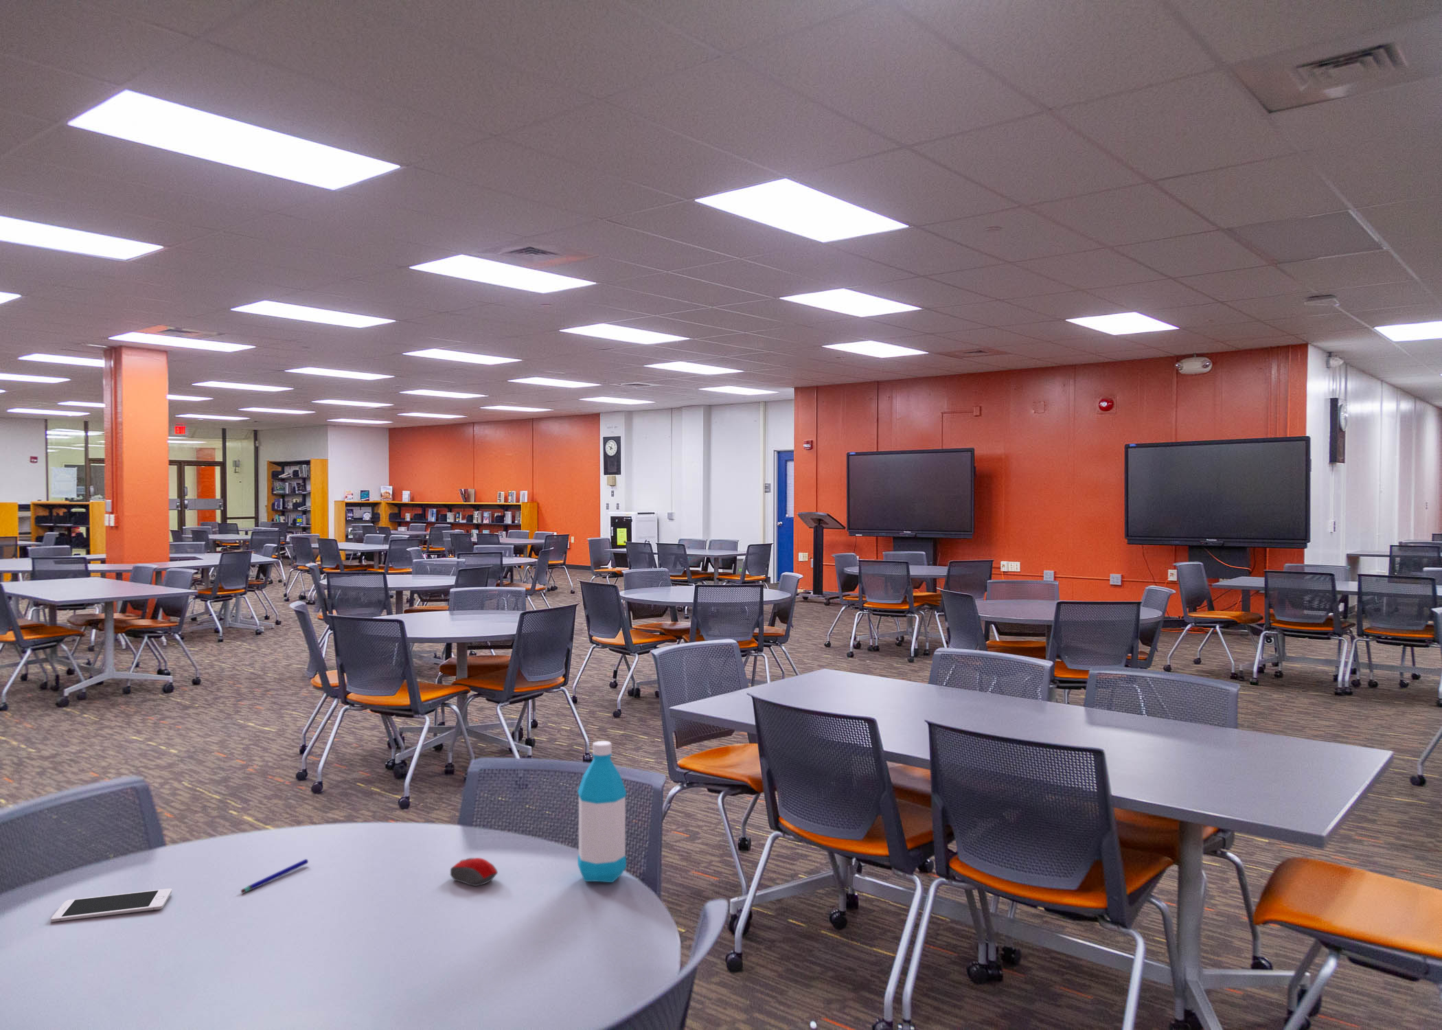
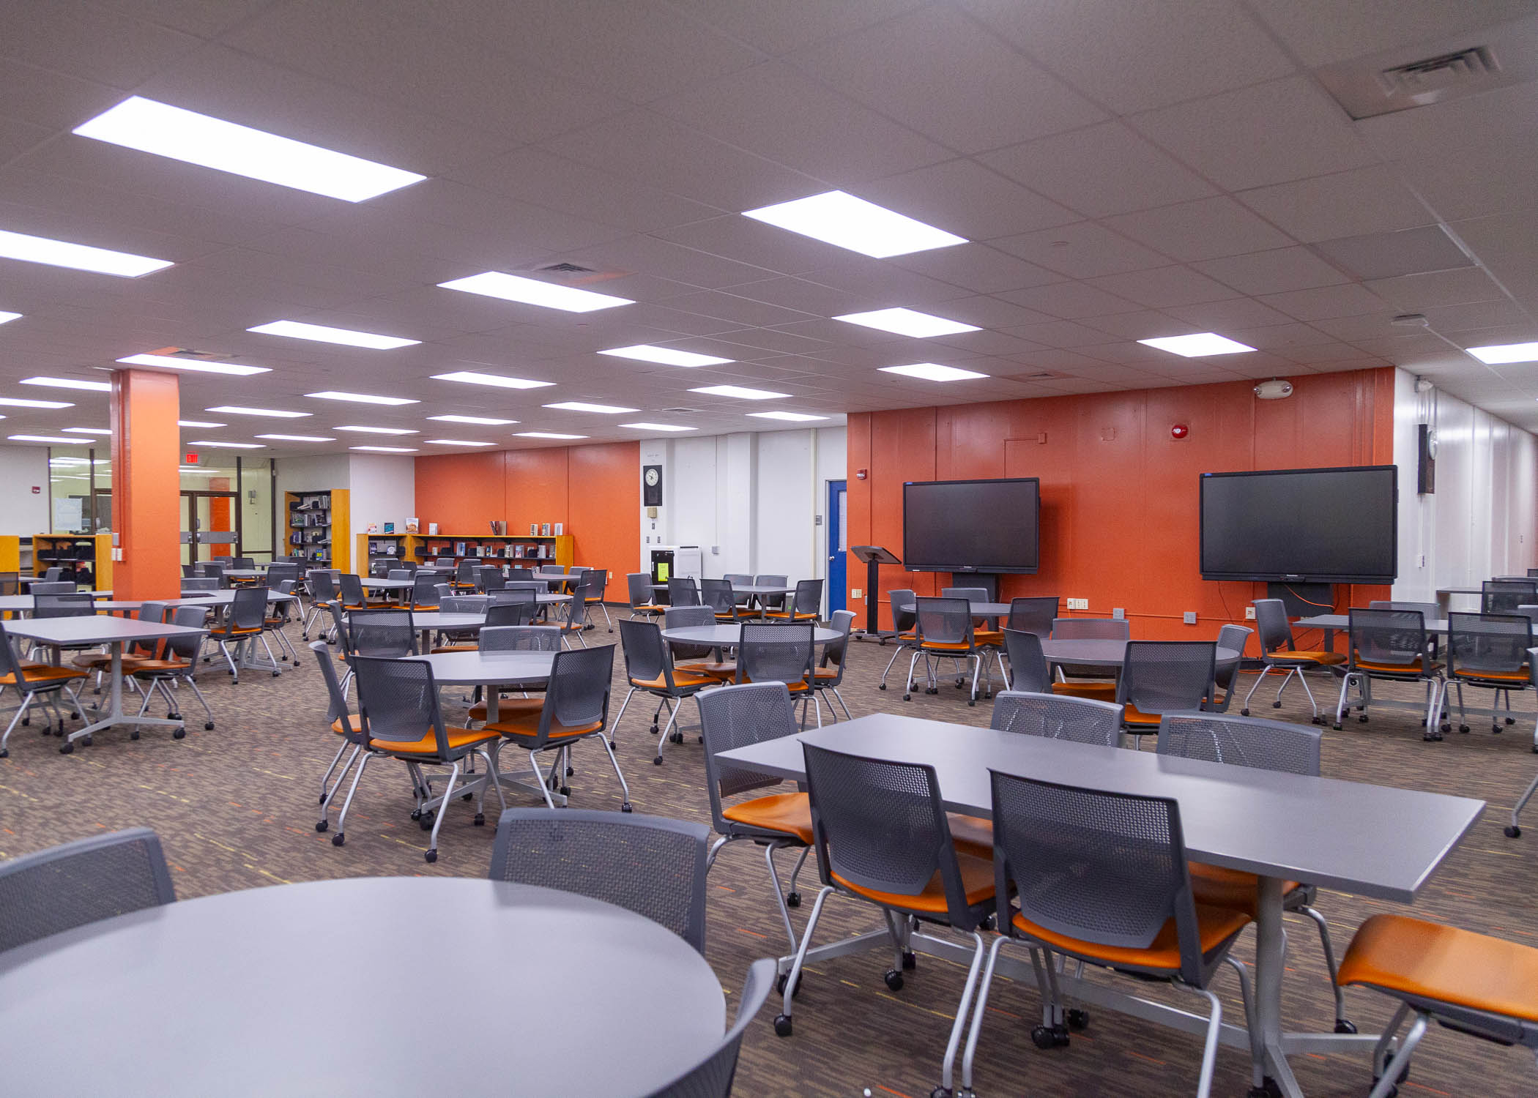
- pen [241,858,309,894]
- cell phone [50,887,173,923]
- water bottle [577,740,627,883]
- computer mouse [450,857,498,886]
